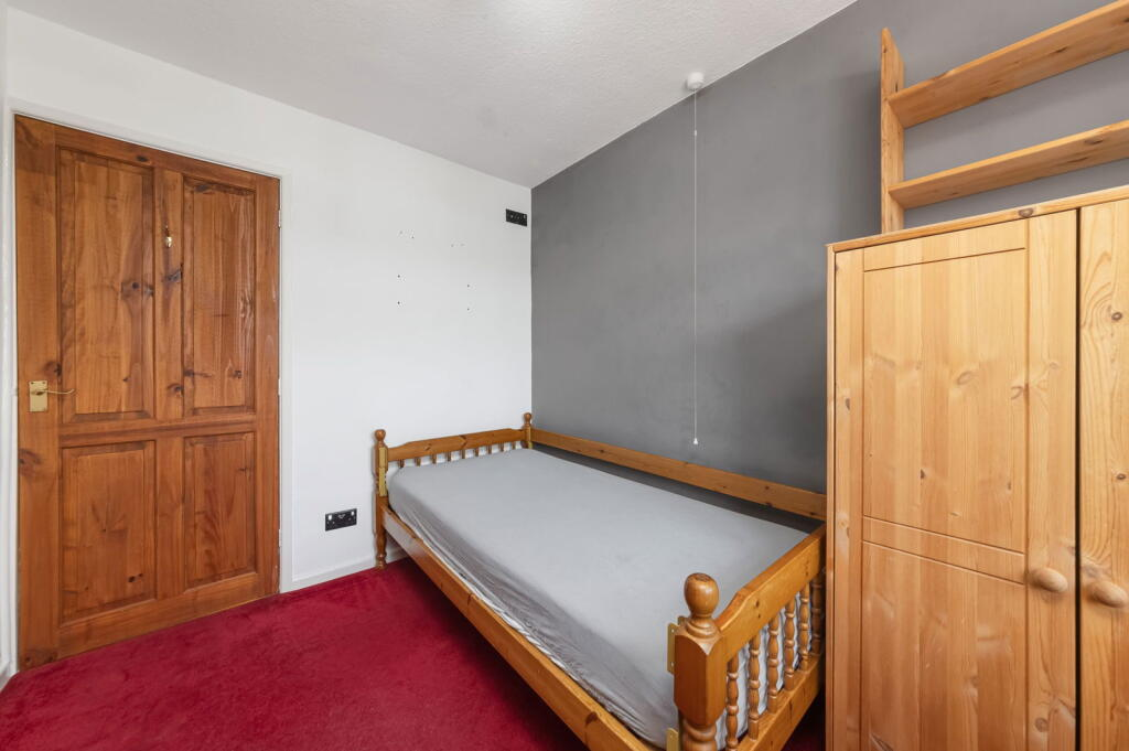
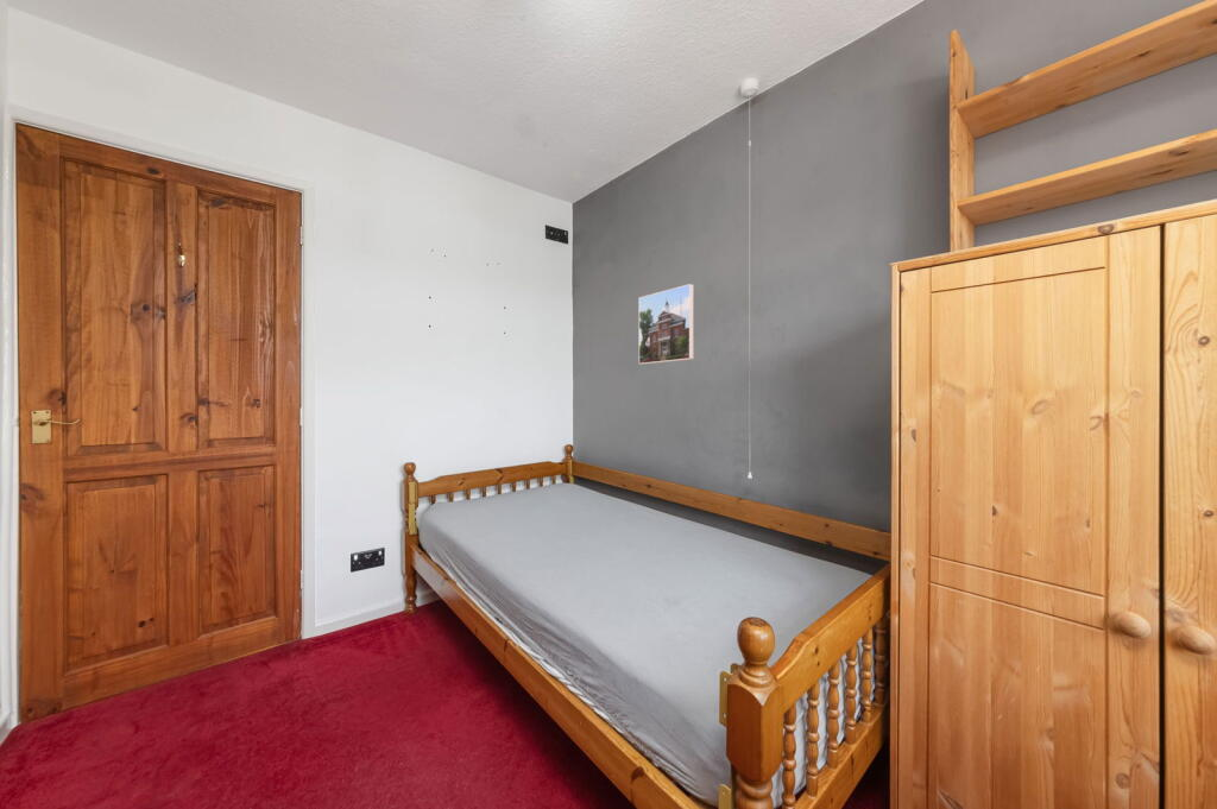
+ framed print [638,283,695,366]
